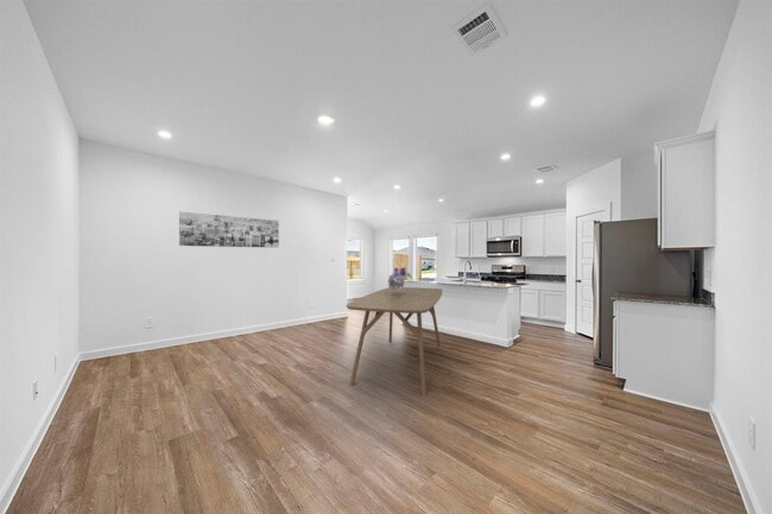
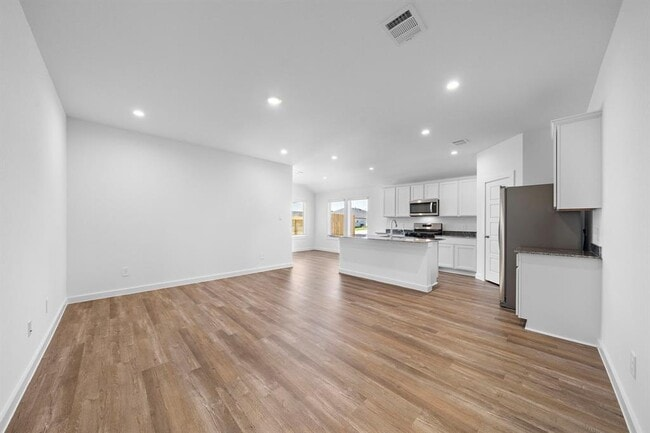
- wall art [178,210,280,249]
- bouquet [387,266,413,290]
- dining table [346,286,443,396]
